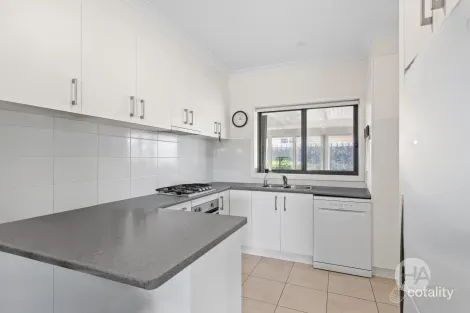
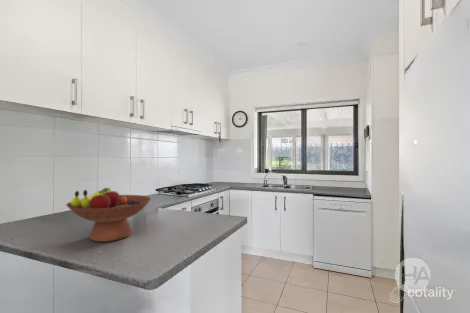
+ fruit bowl [65,187,152,243]
